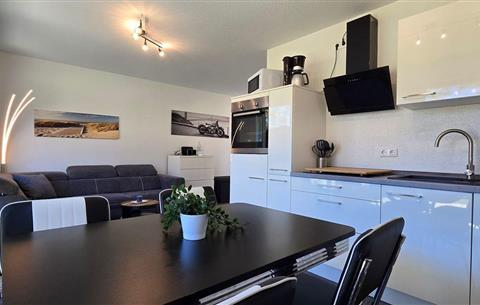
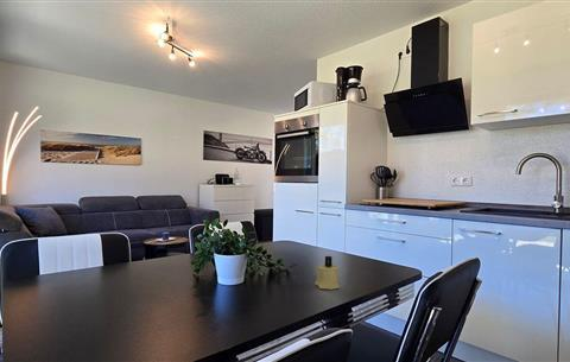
+ candle [315,255,341,291]
